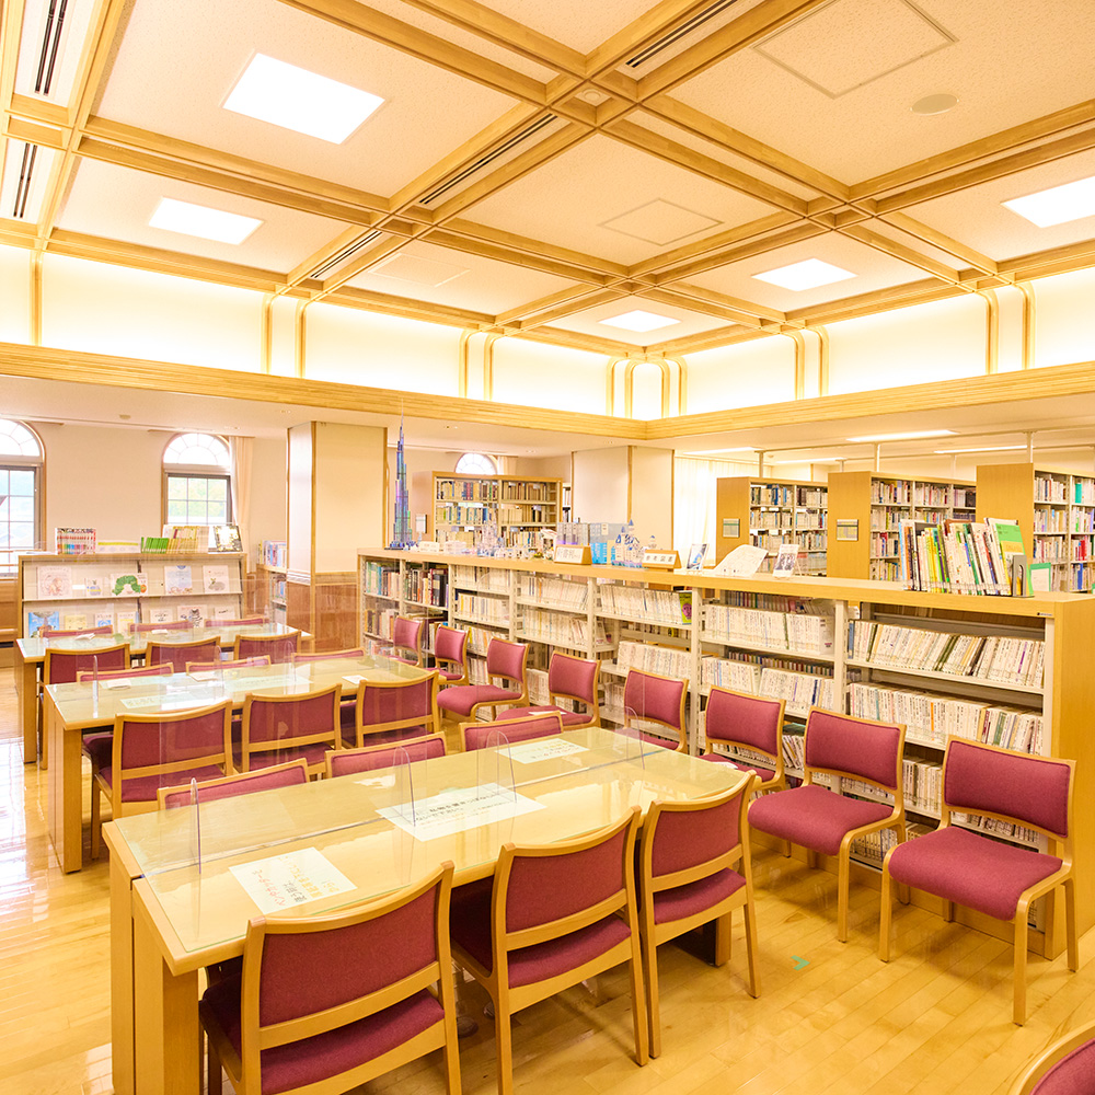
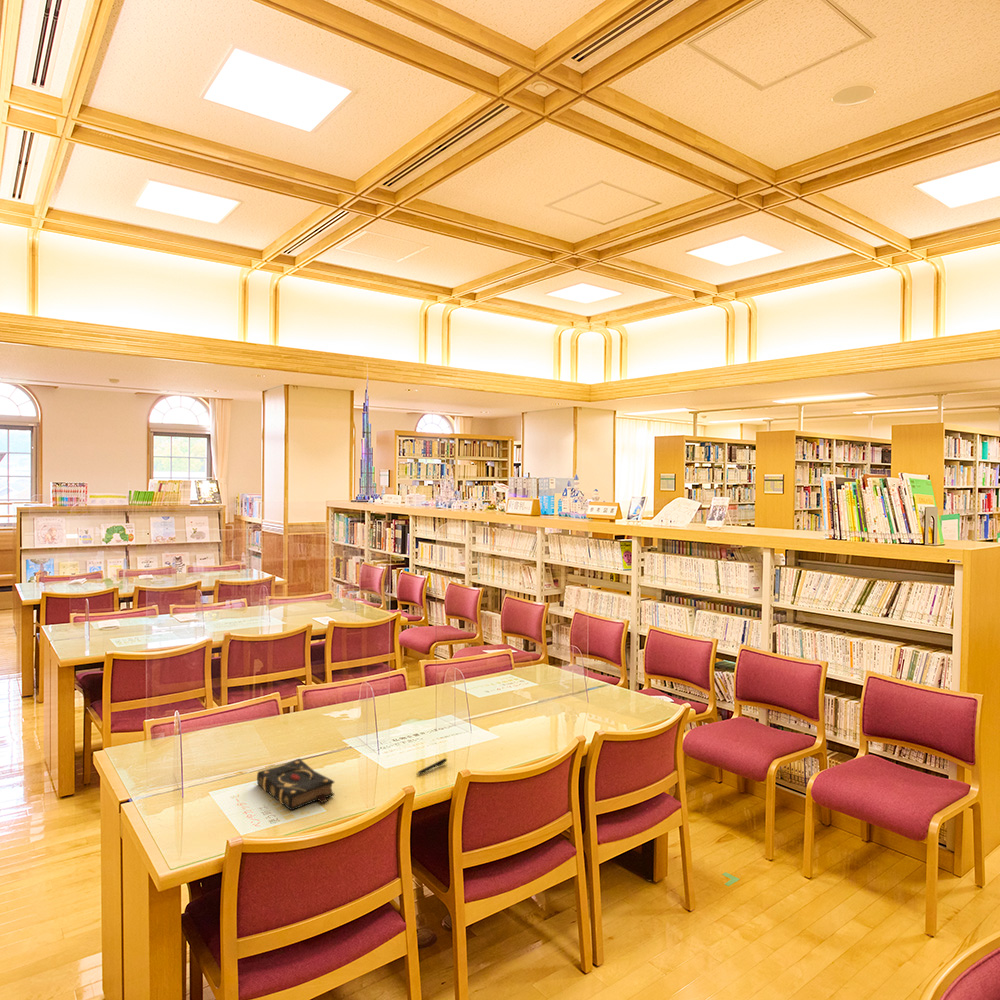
+ pen [416,757,448,775]
+ book [256,757,335,812]
